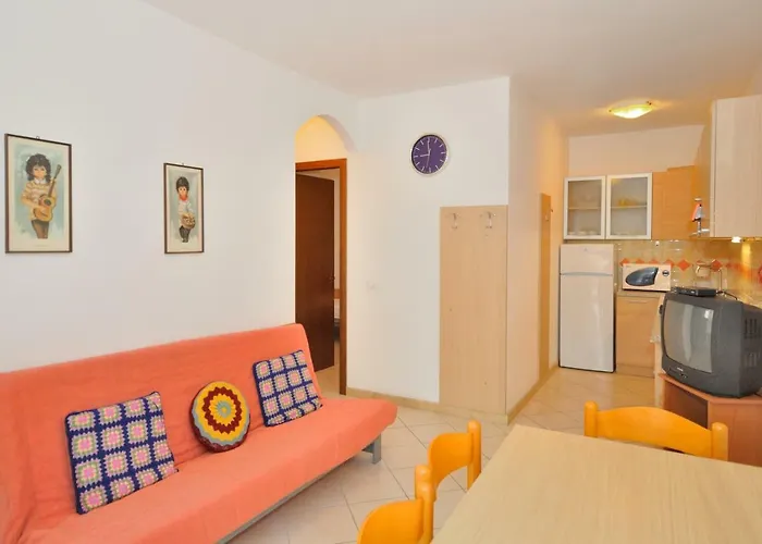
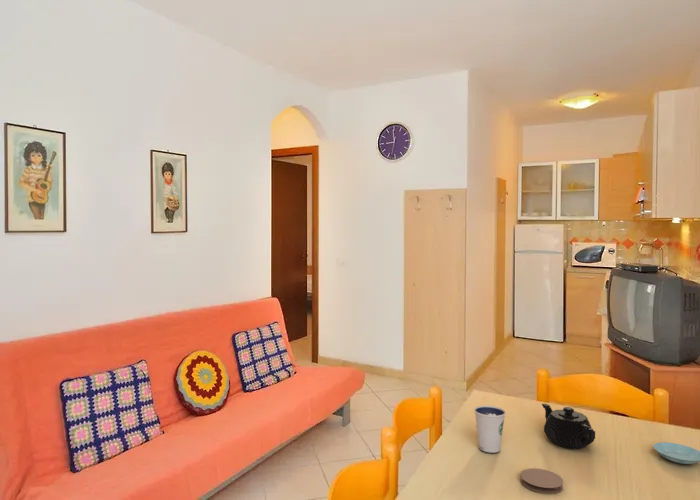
+ coaster [519,467,564,495]
+ dixie cup [473,405,507,454]
+ teapot [541,402,596,450]
+ saucer [652,441,700,465]
